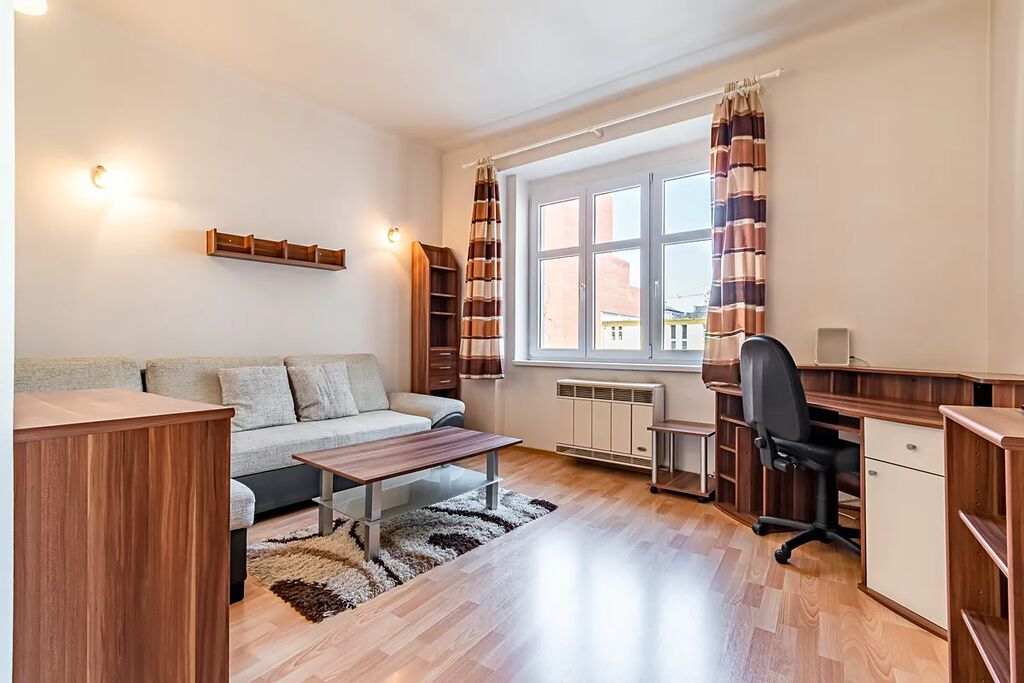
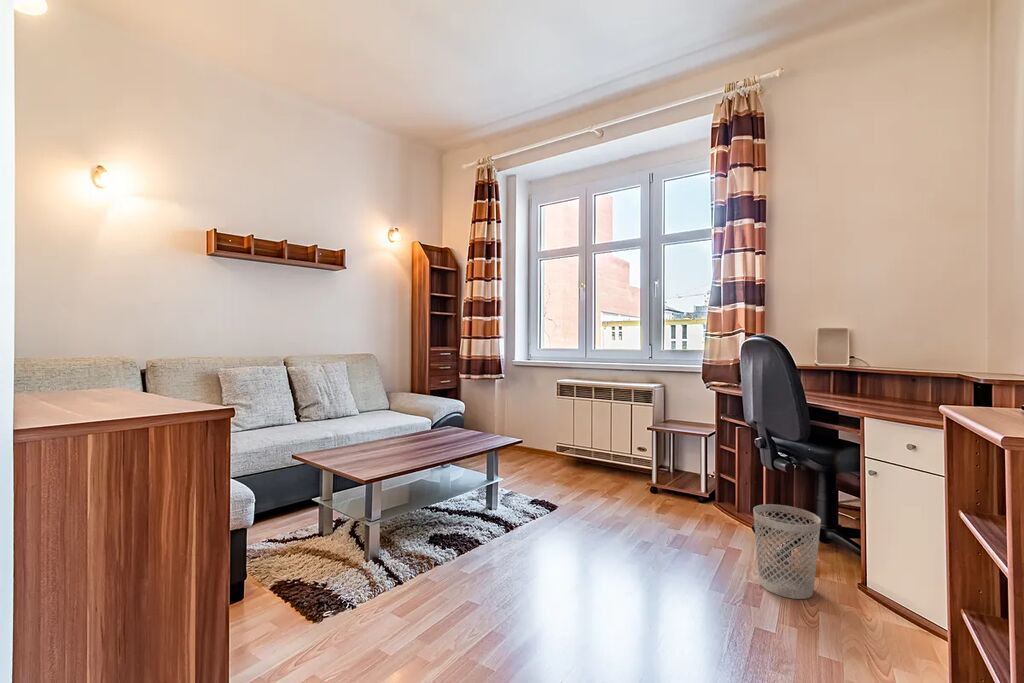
+ wastebasket [752,503,822,600]
